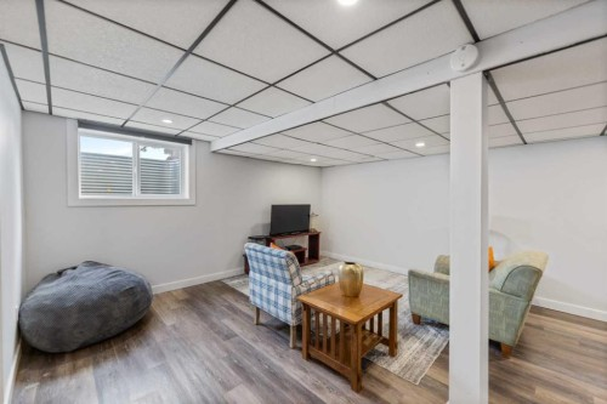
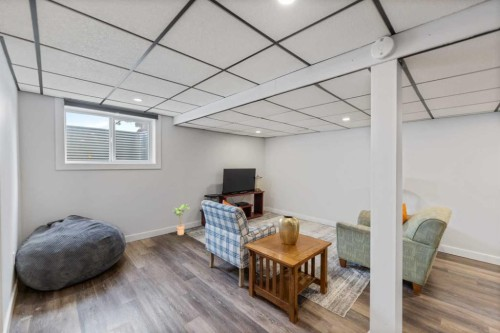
+ potted plant [172,203,191,236]
